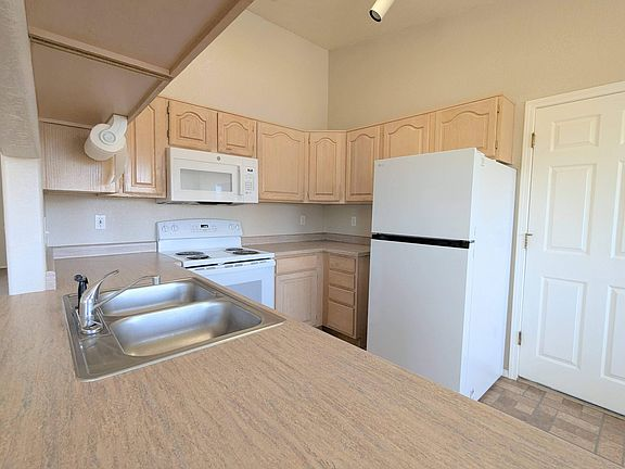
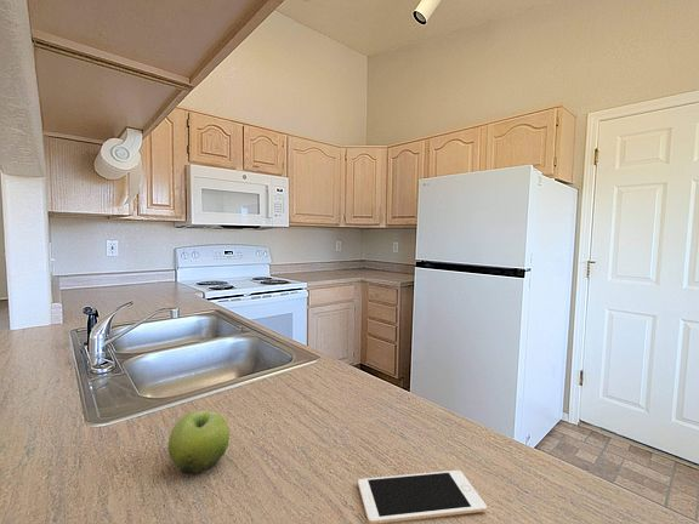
+ fruit [167,409,231,475]
+ cell phone [357,469,488,524]
